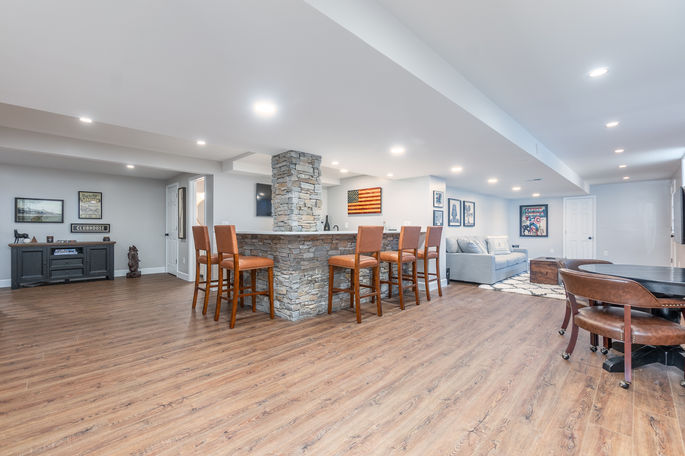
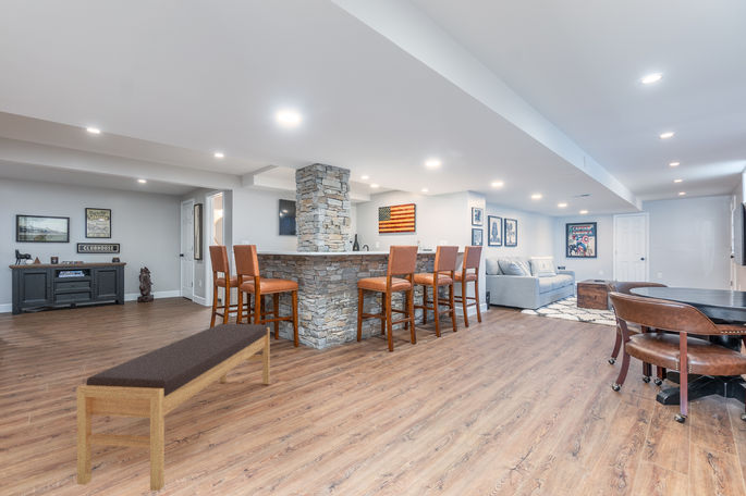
+ bench [76,323,271,492]
